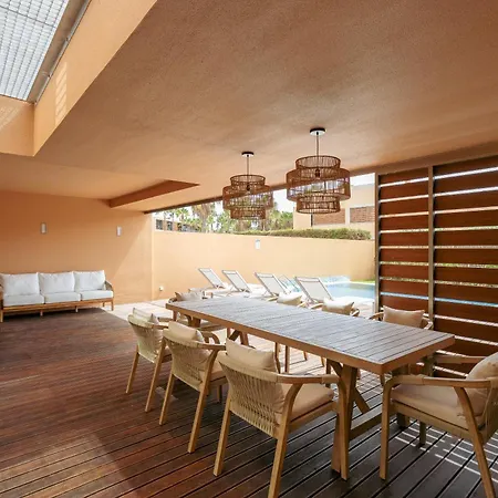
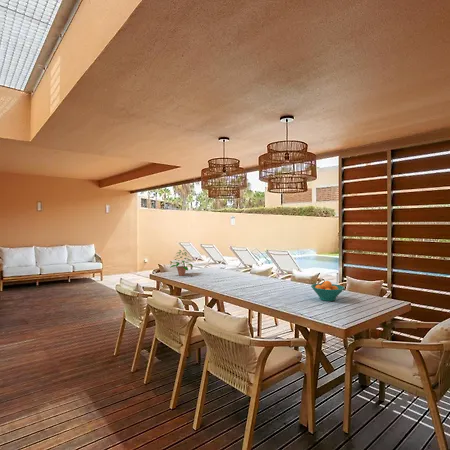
+ potted plant [169,249,194,277]
+ fruit bowl [310,280,345,302]
